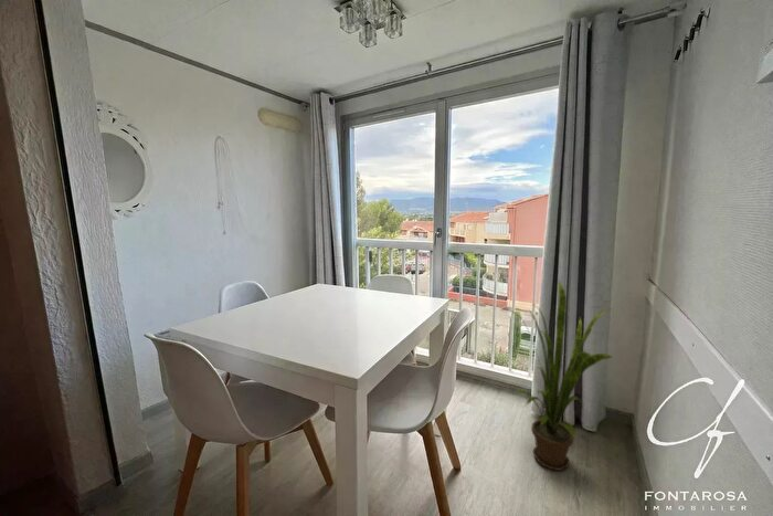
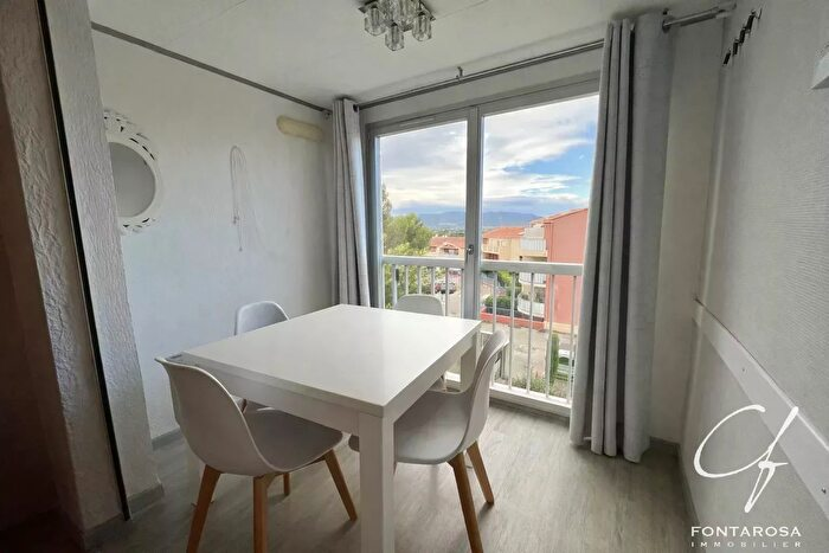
- house plant [502,280,613,472]
